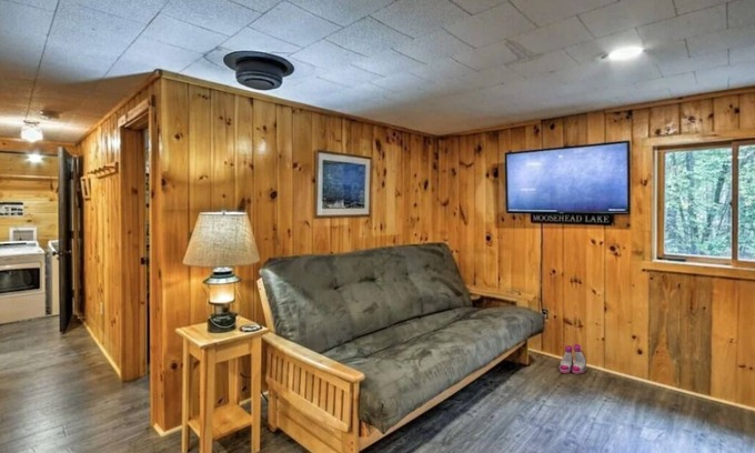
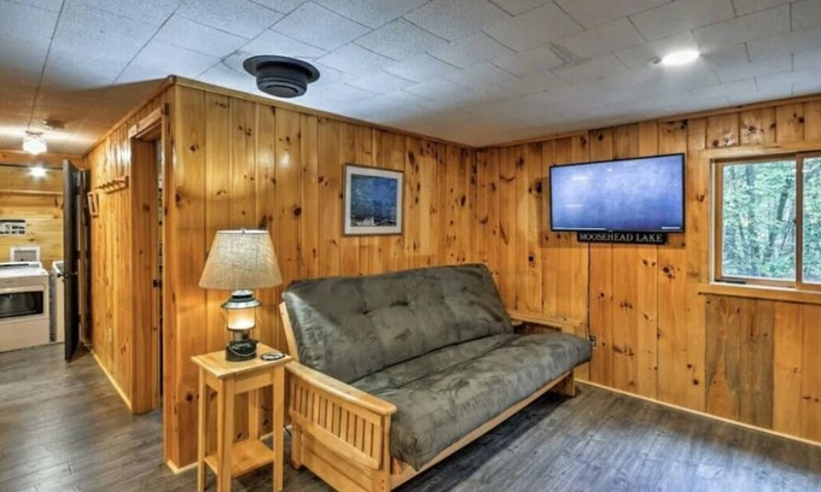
- boots [557,343,587,375]
